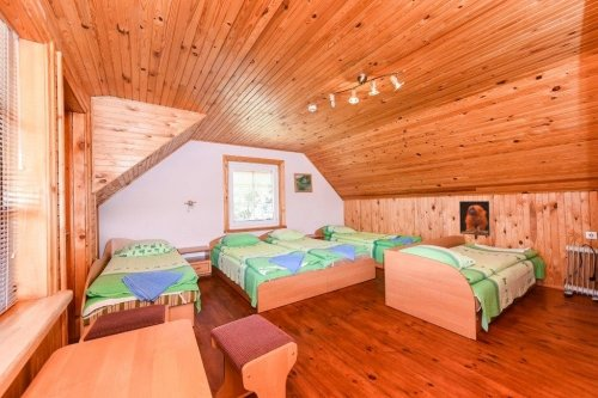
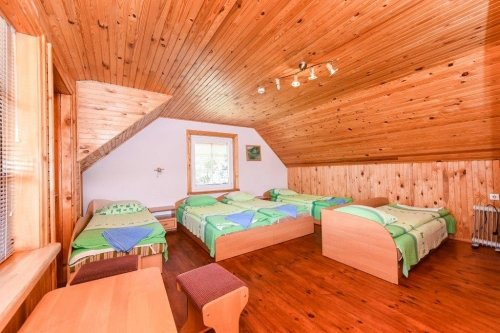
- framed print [458,200,492,237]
